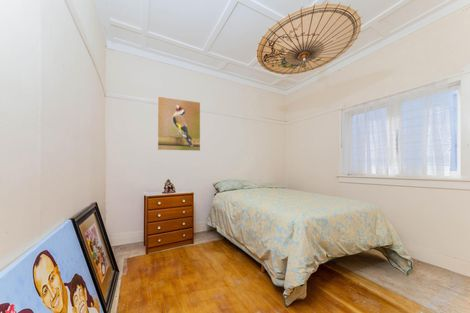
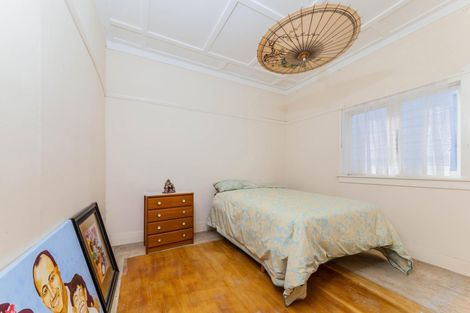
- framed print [157,95,201,152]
